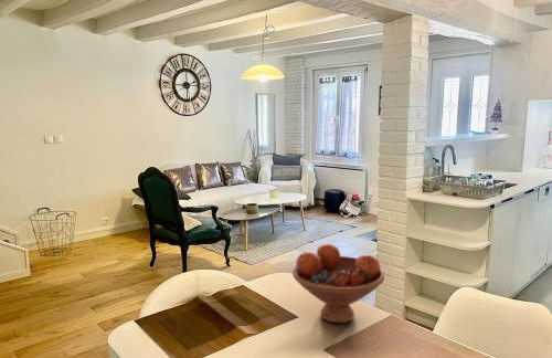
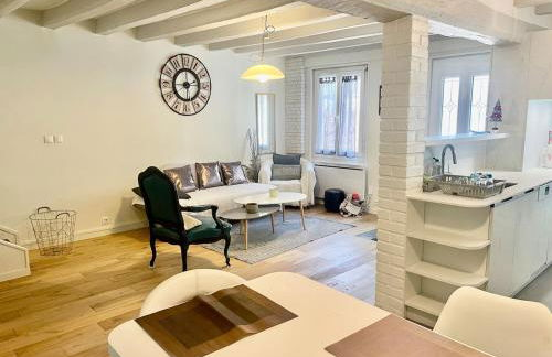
- fruit bowl [291,242,385,324]
